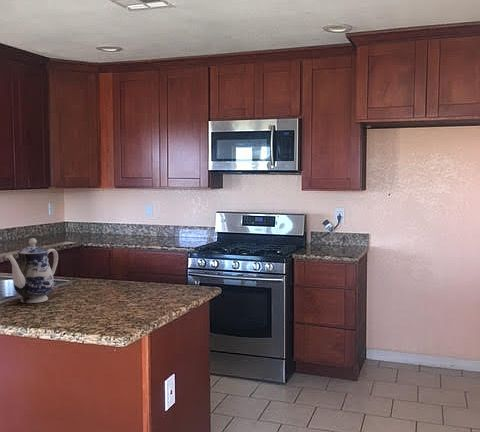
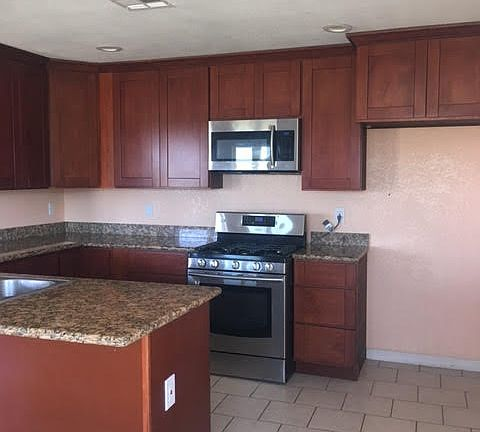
- teapot [5,237,59,304]
